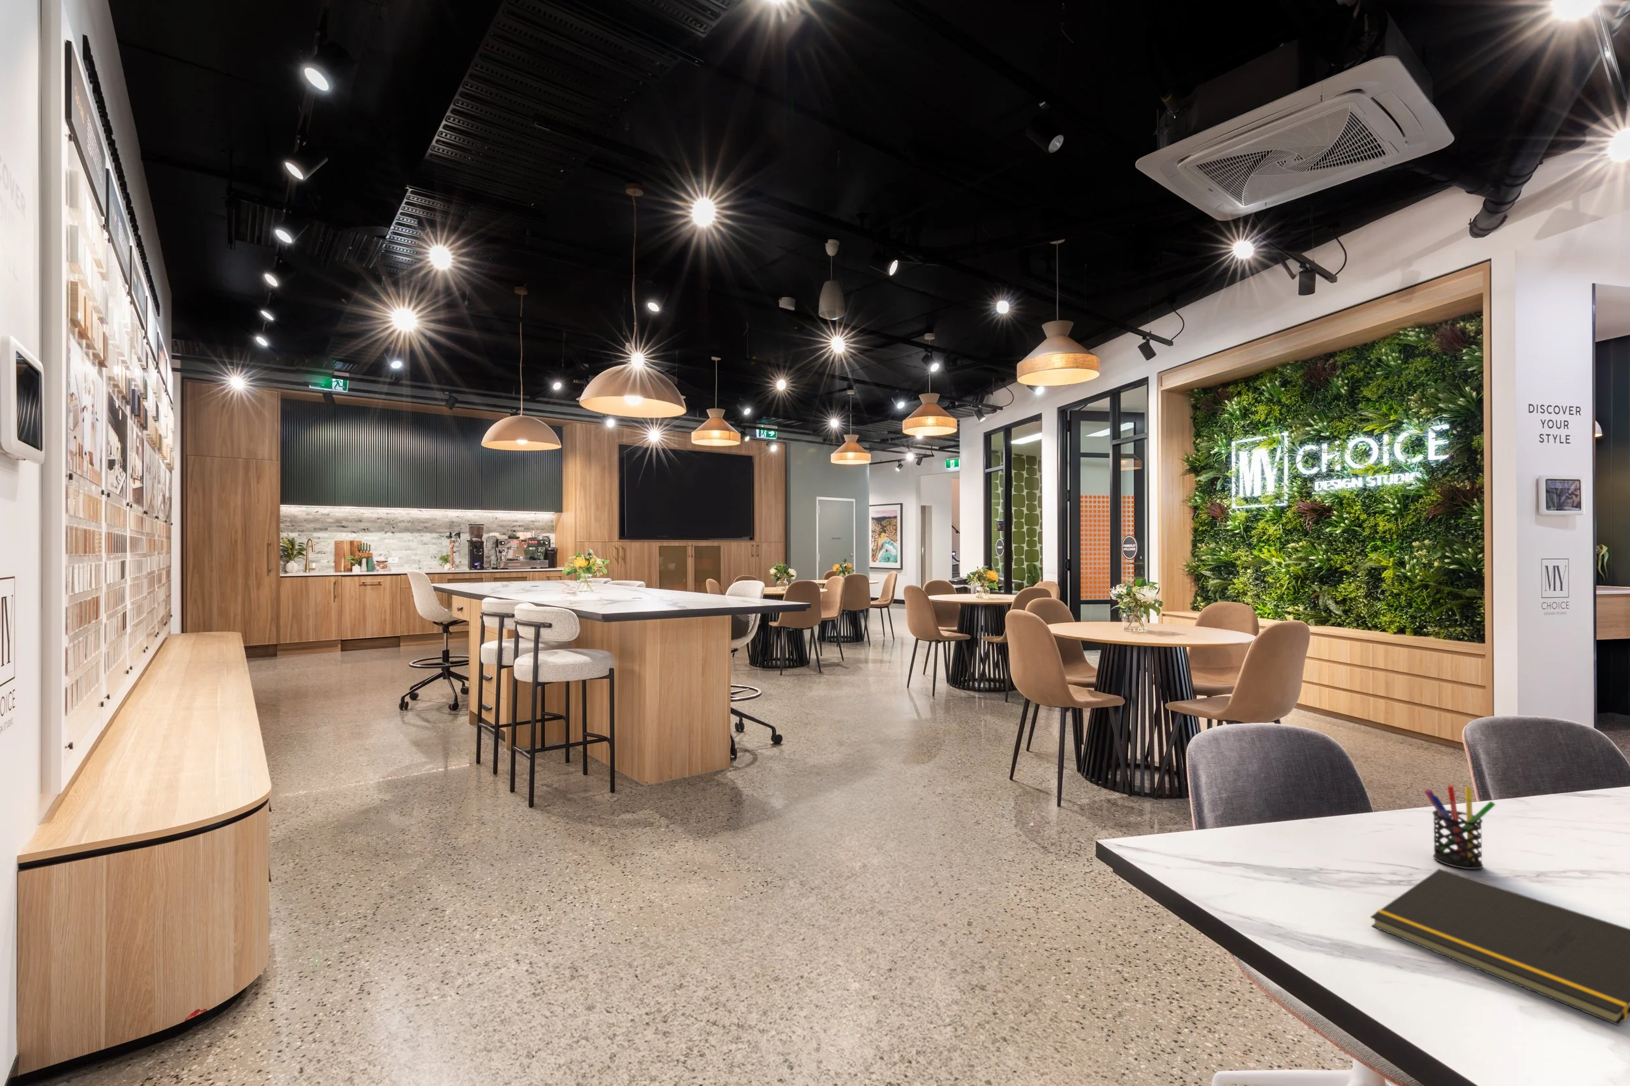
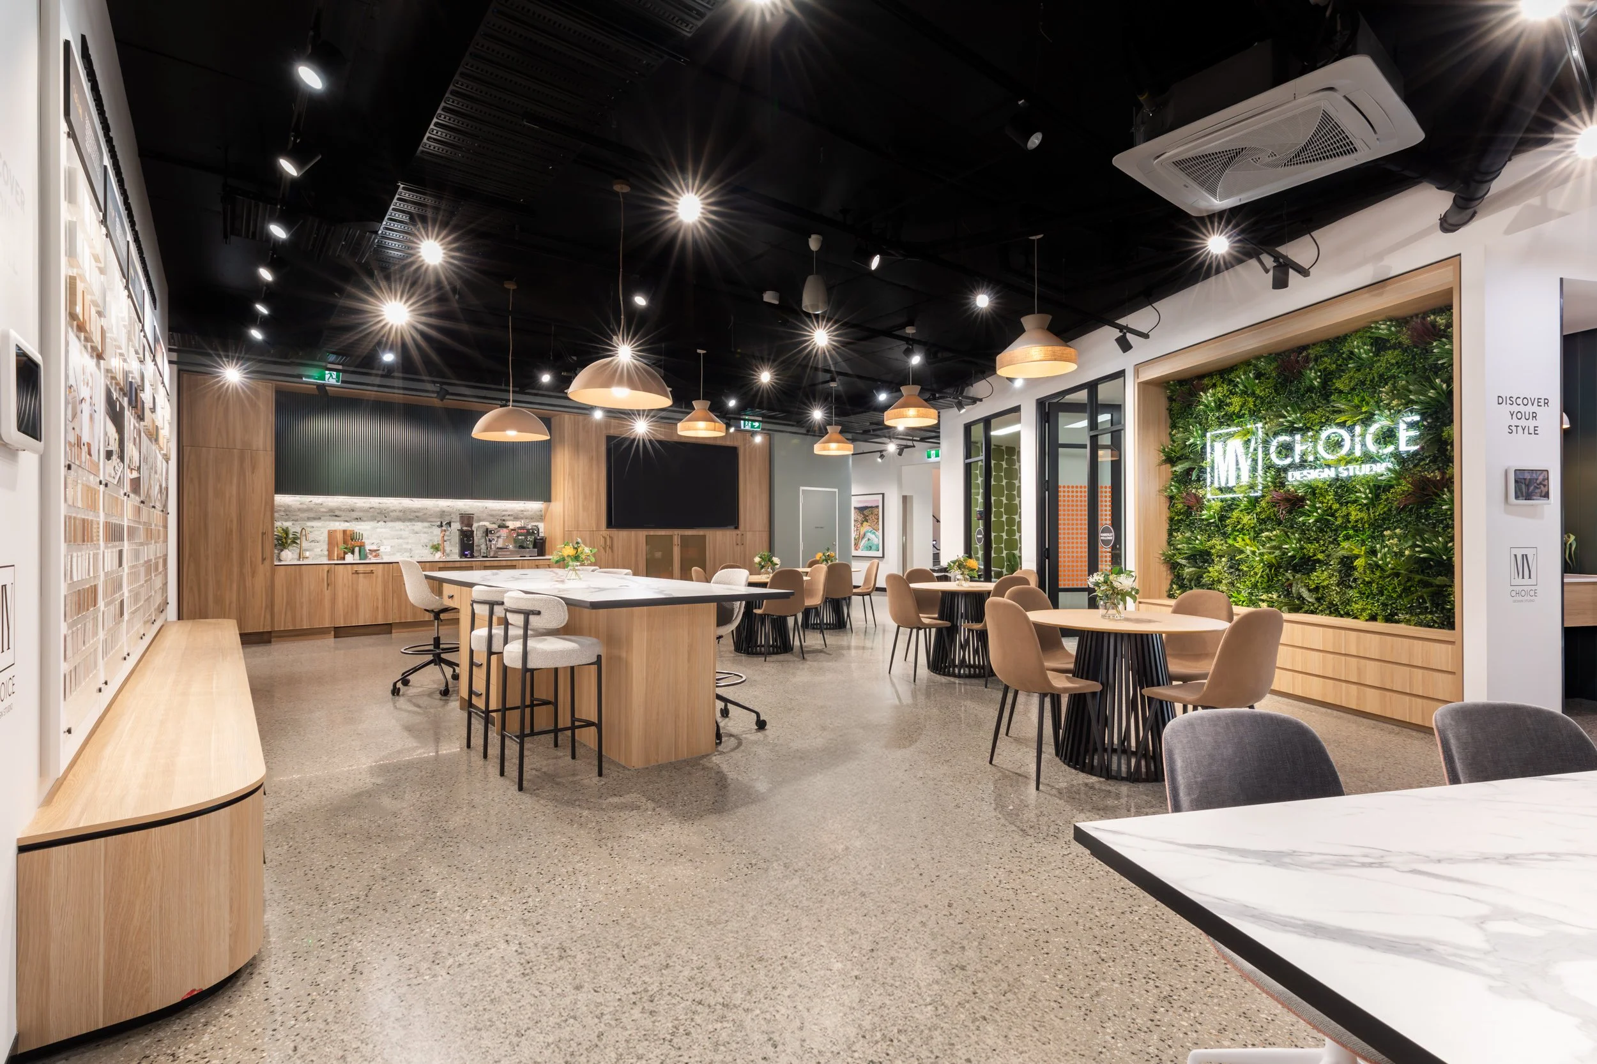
- pen holder [1424,784,1497,870]
- notepad [1369,868,1630,1027]
